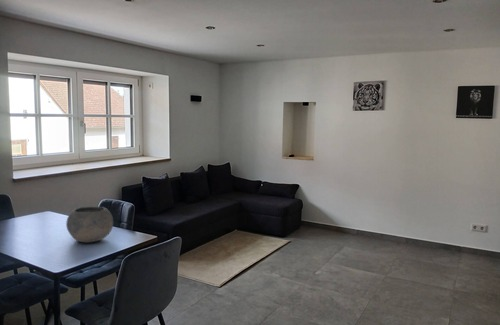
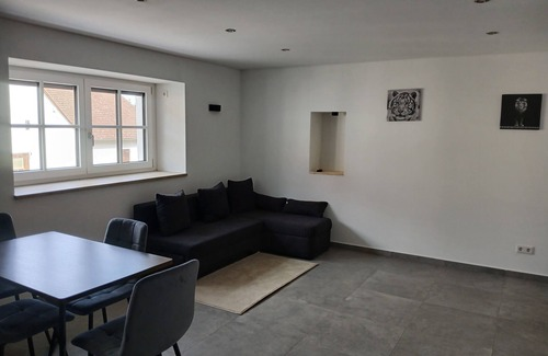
- bowl [65,205,114,243]
